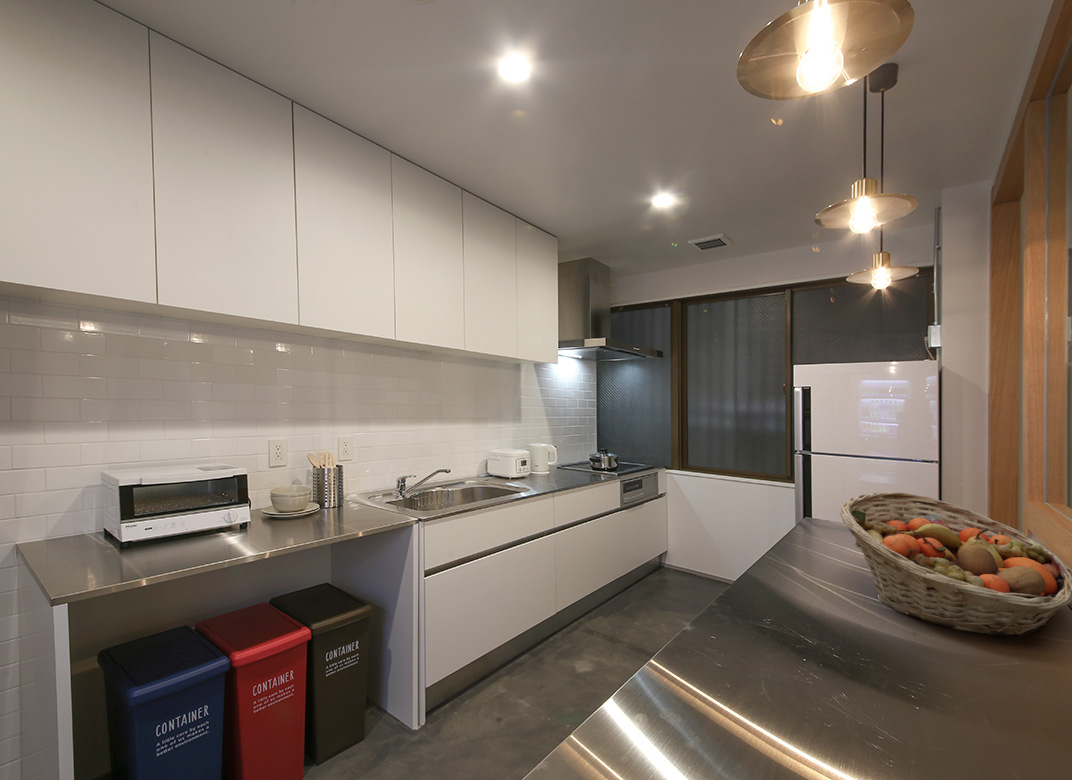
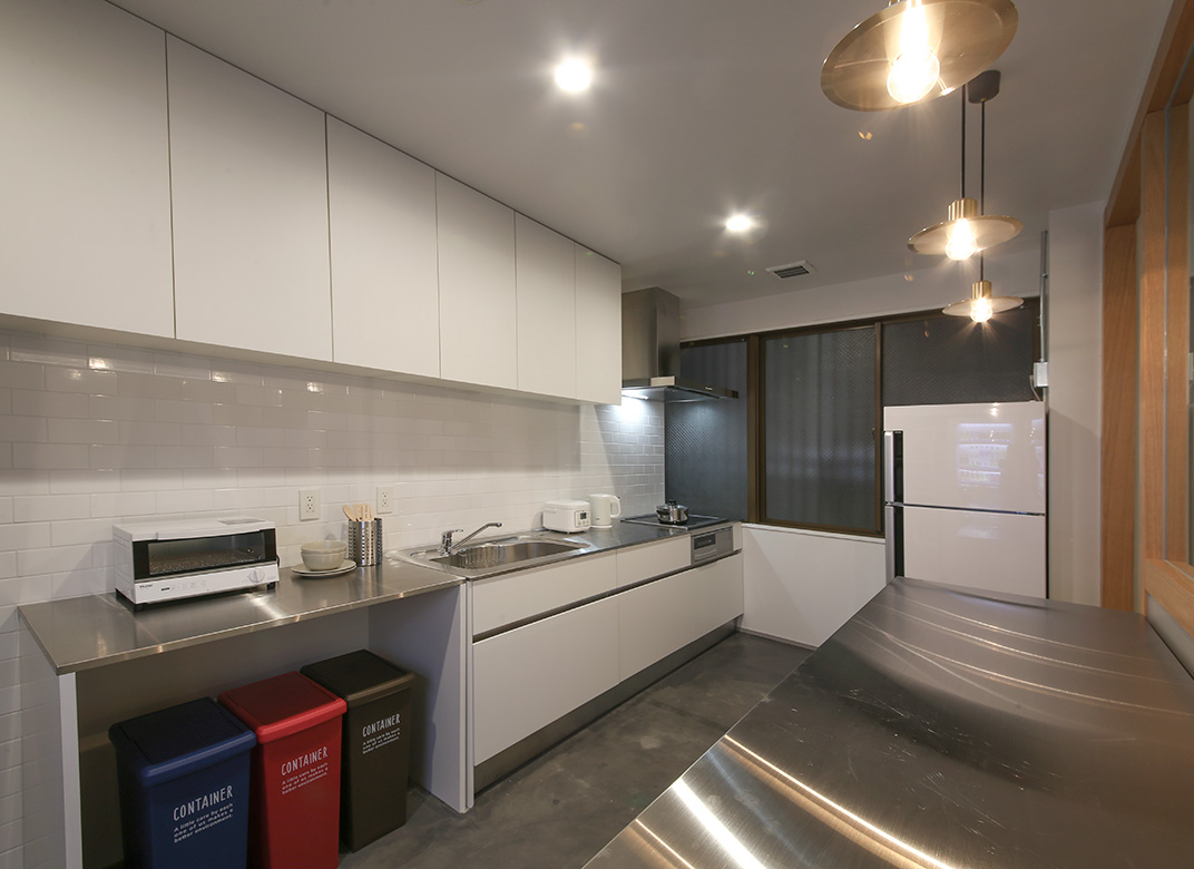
- fruit basket [839,491,1072,637]
